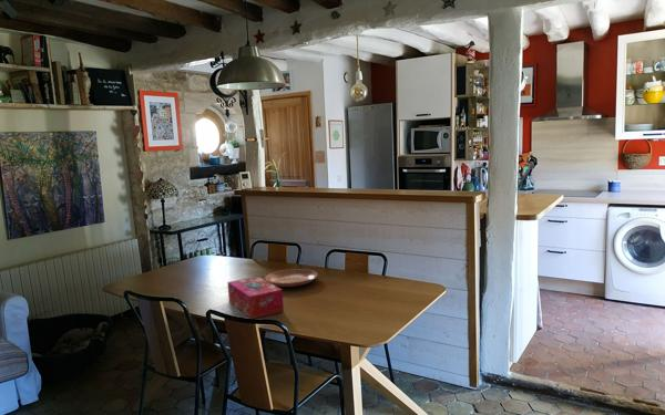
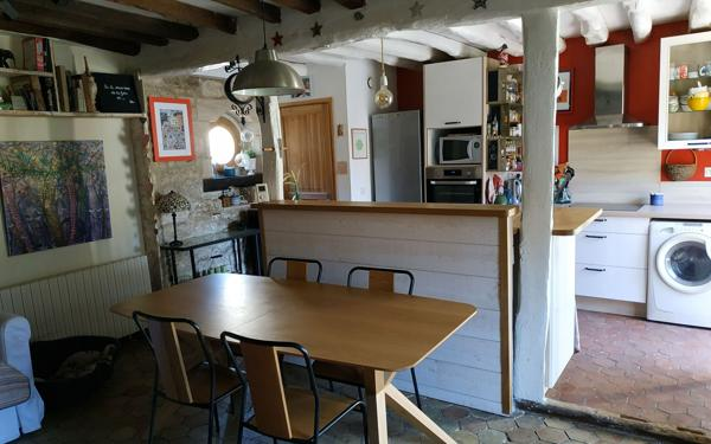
- tissue box [226,276,285,320]
- bowl [264,268,318,288]
